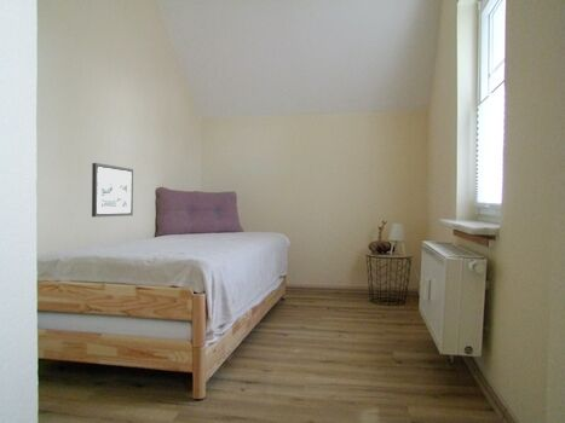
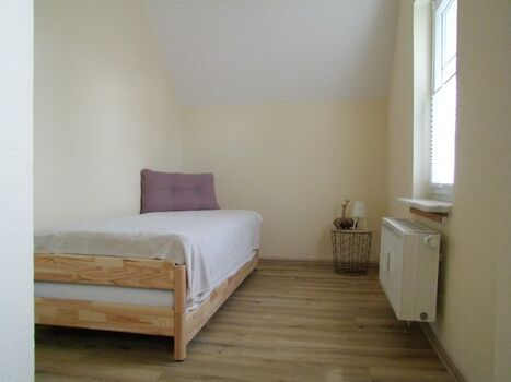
- picture frame [91,162,134,218]
